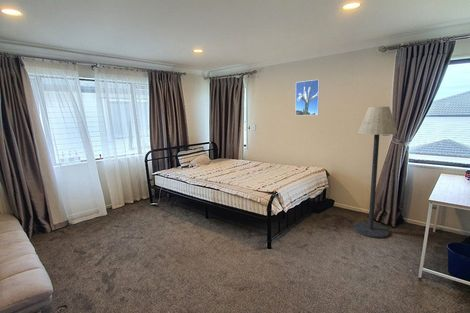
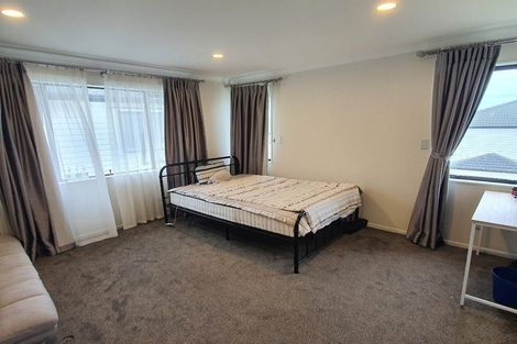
- floor lamp [352,106,399,239]
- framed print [295,78,320,117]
